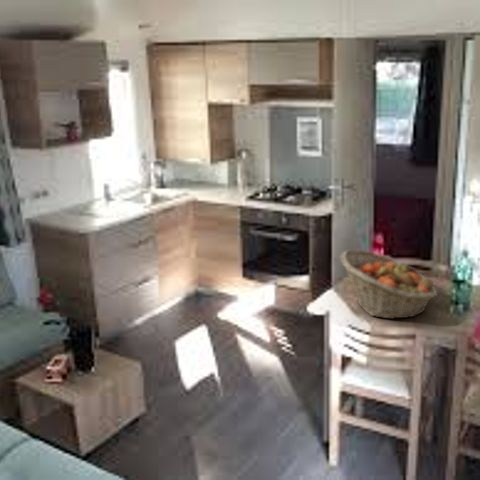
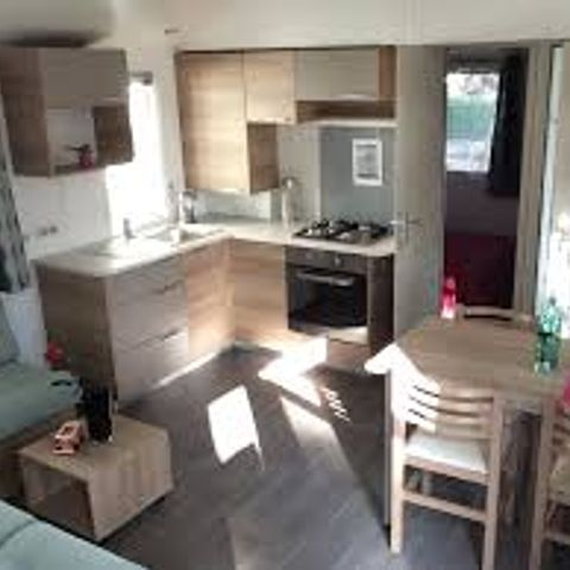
- fruit basket [339,249,438,320]
